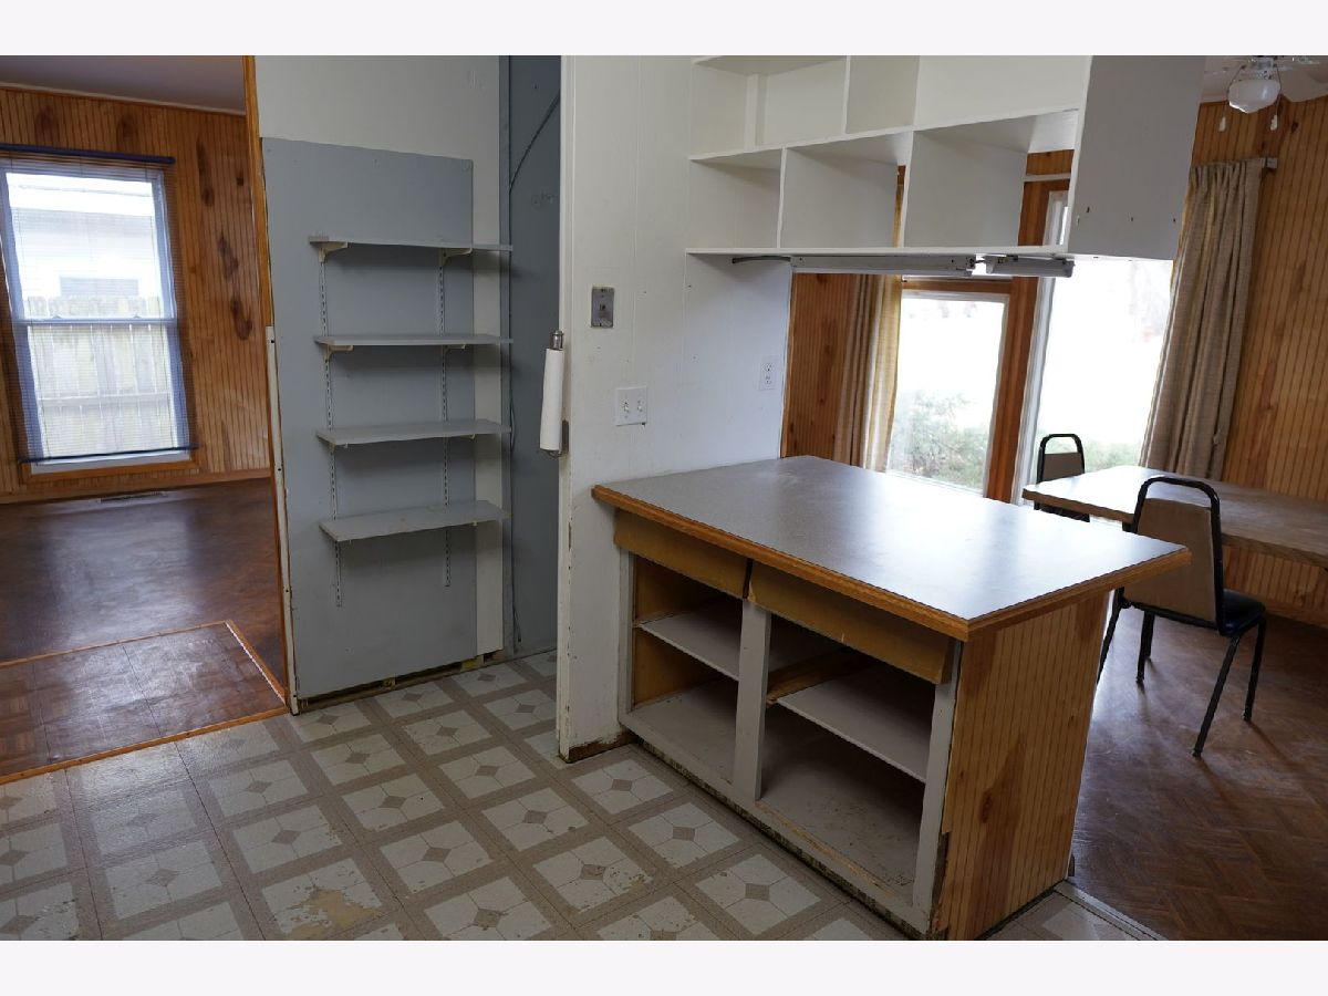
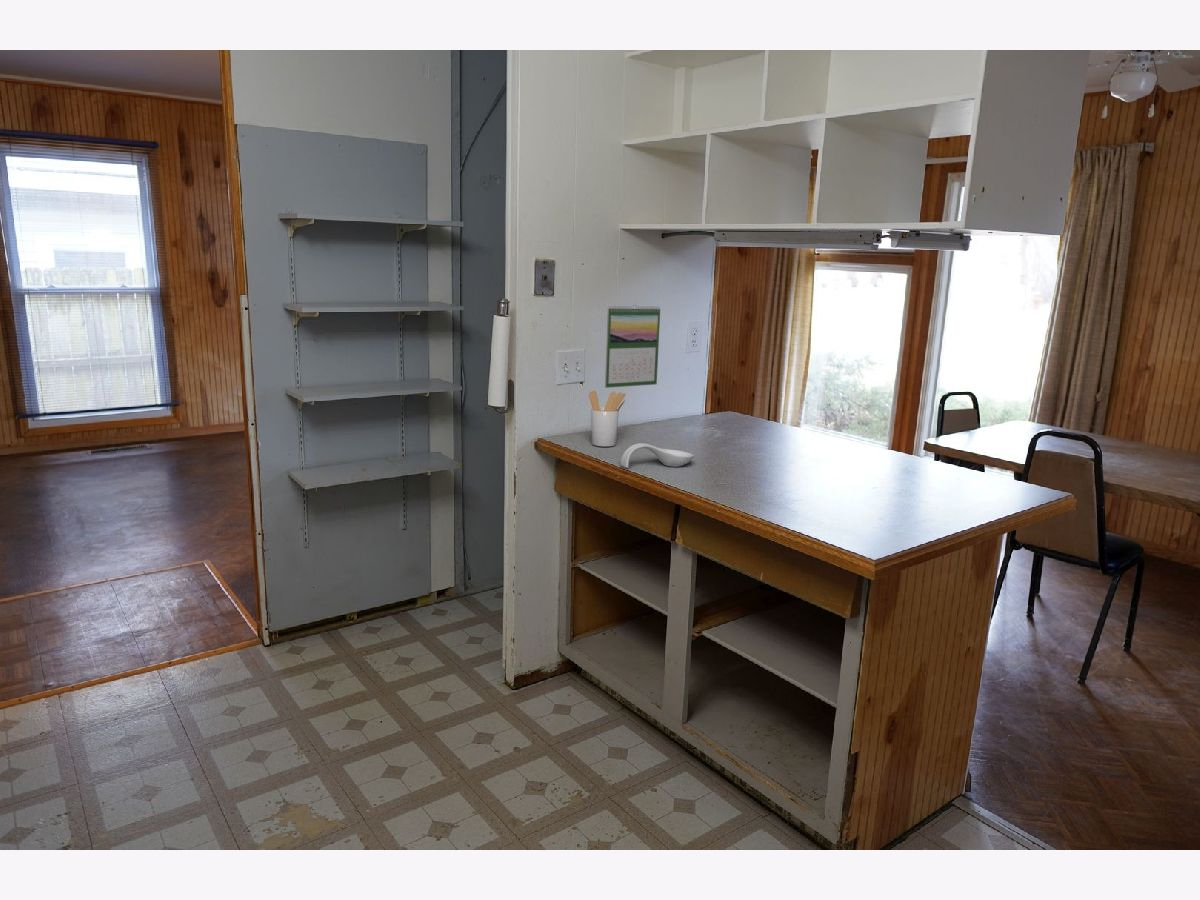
+ calendar [604,304,661,389]
+ spoon rest [620,442,695,469]
+ utensil holder [588,390,627,447]
